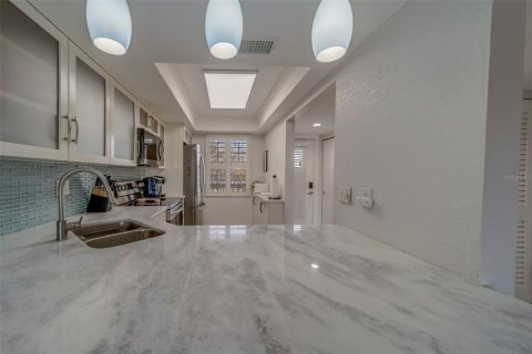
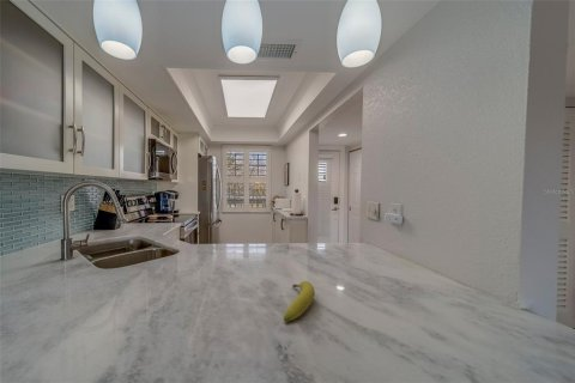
+ fruit [283,280,316,323]
